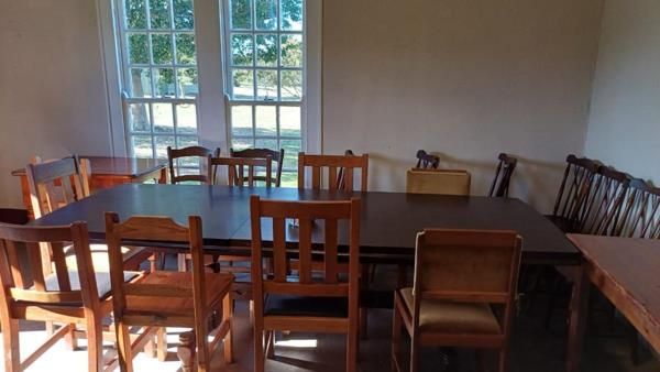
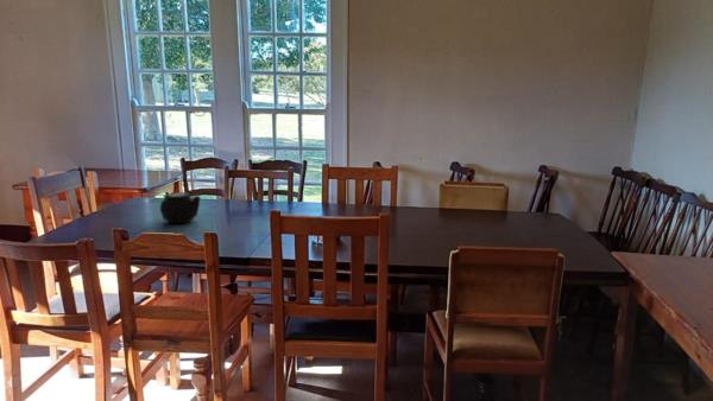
+ teapot [159,191,202,224]
